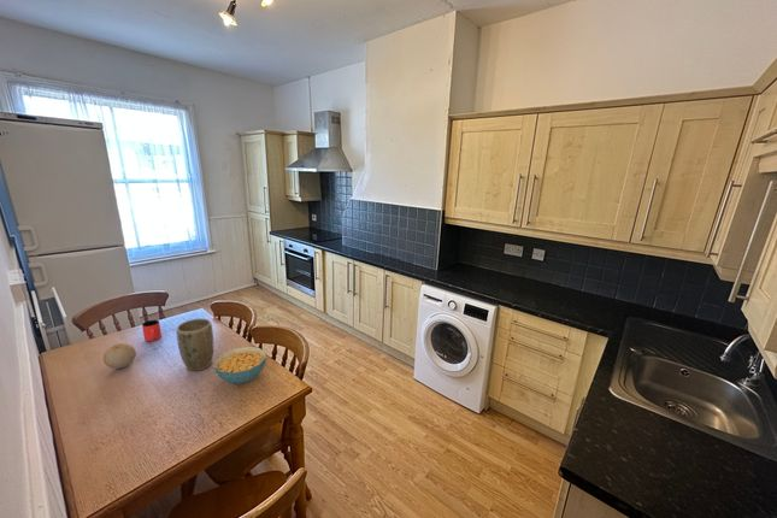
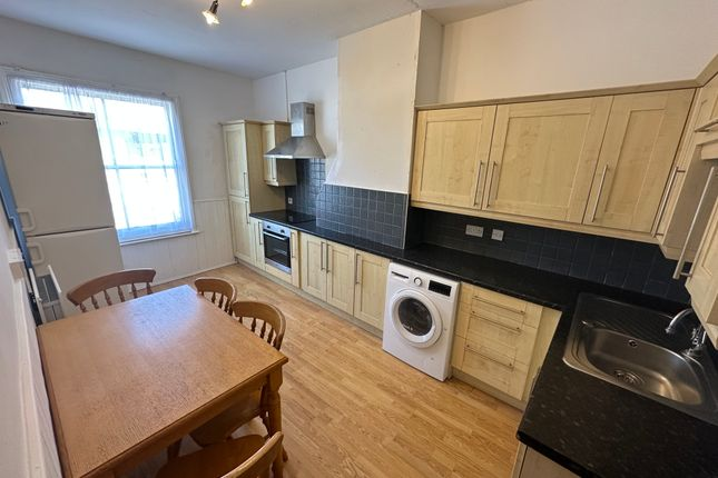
- fruit [102,342,137,370]
- cup [141,319,163,342]
- cereal bowl [213,346,267,385]
- plant pot [175,317,214,372]
